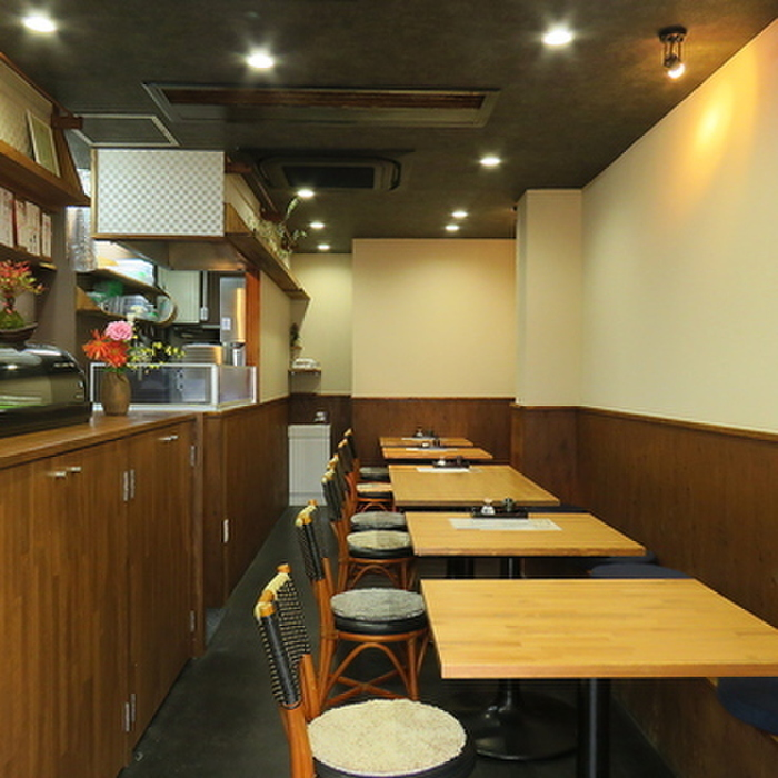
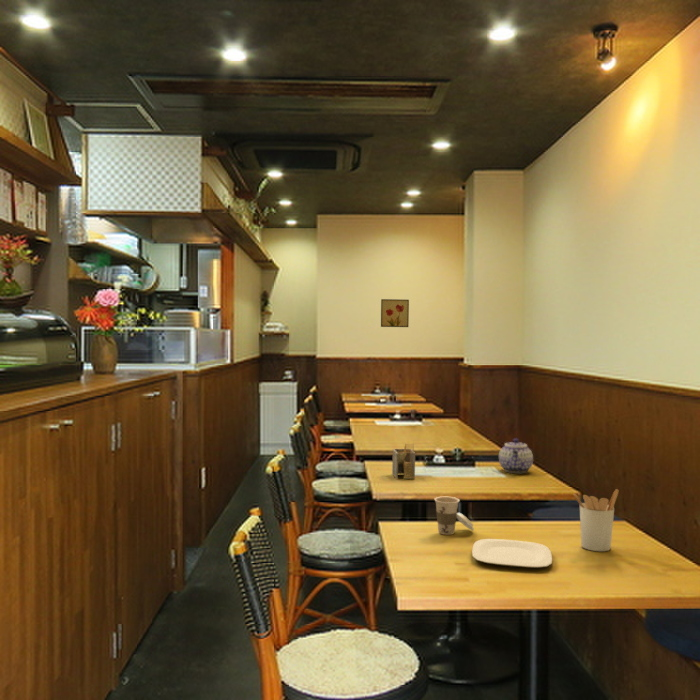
+ wall art [380,298,410,328]
+ plate [471,538,553,569]
+ napkin holder [391,443,416,480]
+ utensil holder [572,488,619,552]
+ teapot [498,437,534,474]
+ cup [433,496,475,536]
